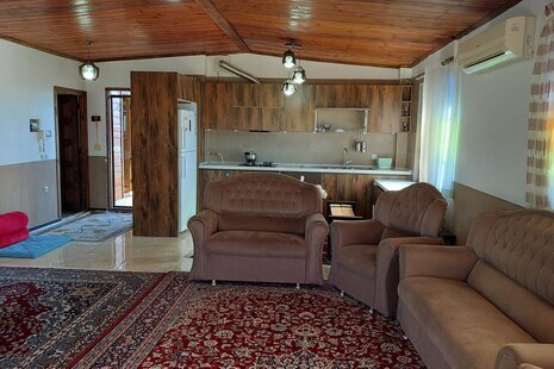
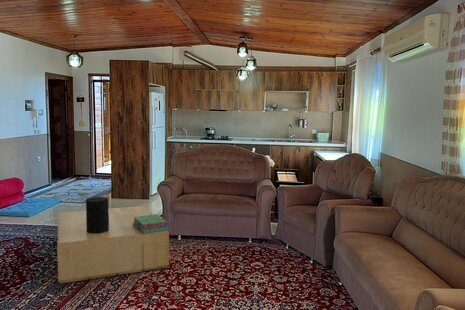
+ decorative container [85,196,110,234]
+ coffee table [56,205,170,285]
+ stack of books [133,213,170,234]
